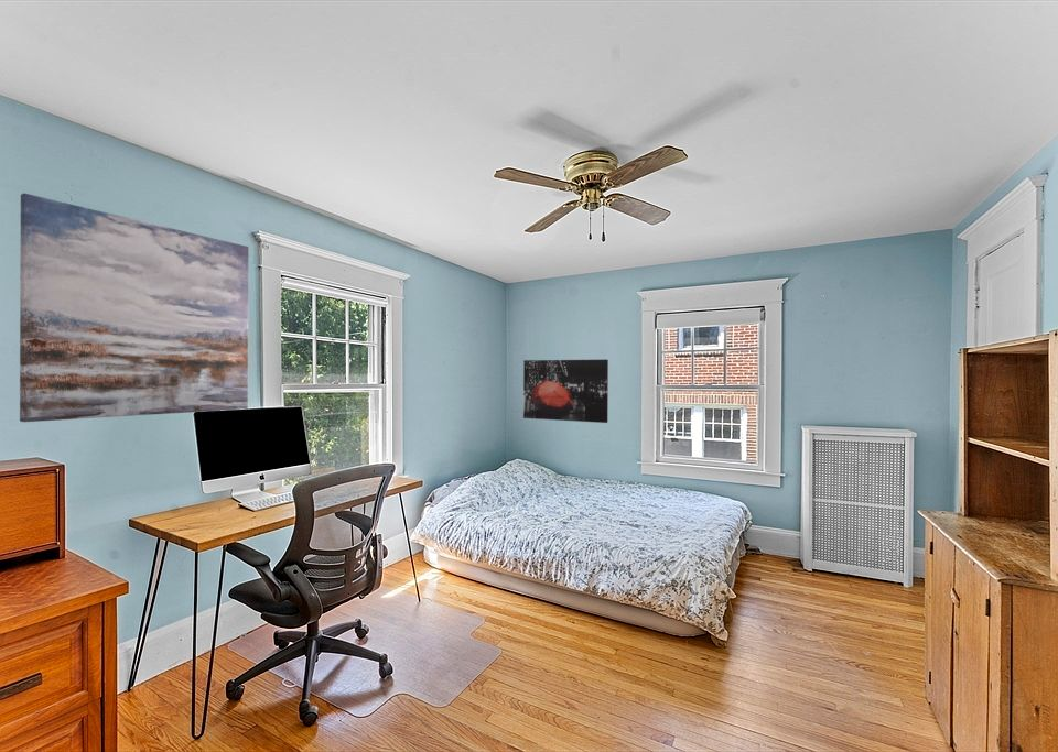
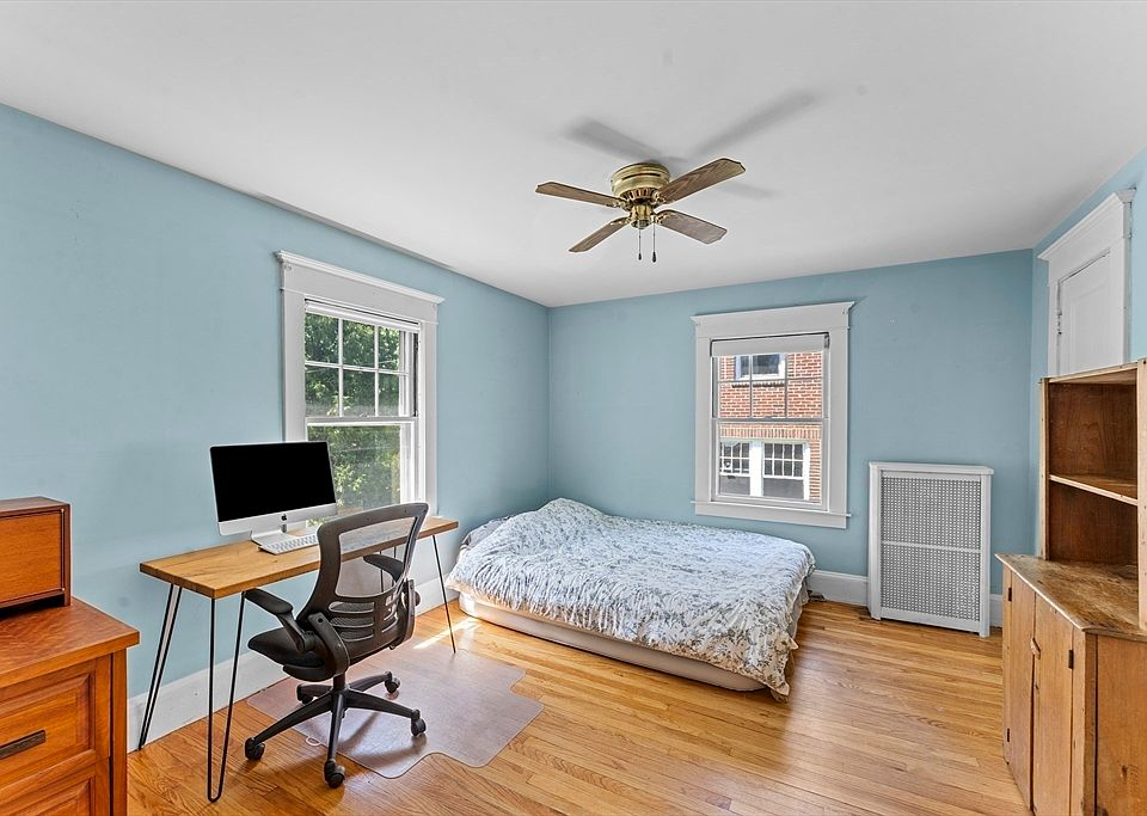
- wall art [522,359,609,424]
- wall art [19,193,249,423]
